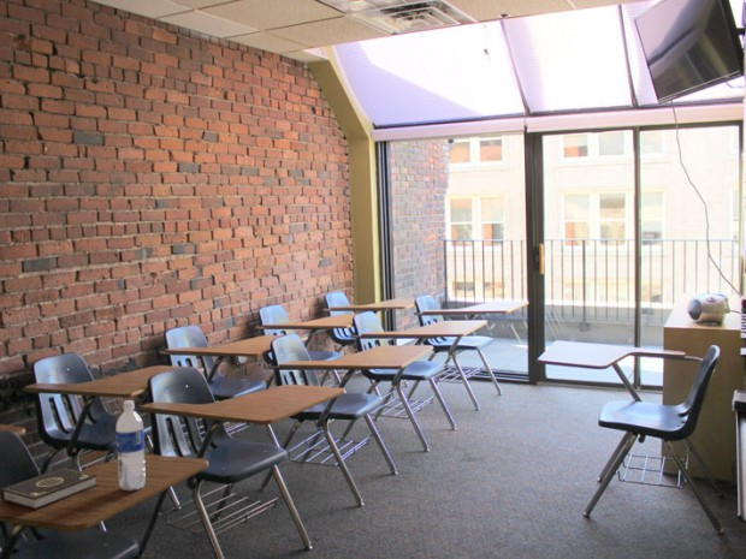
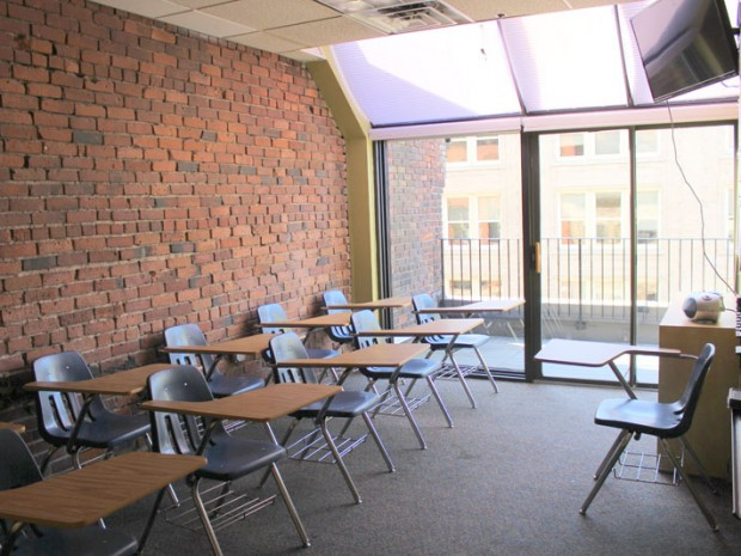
- water bottle [116,399,147,492]
- book [0,466,99,511]
